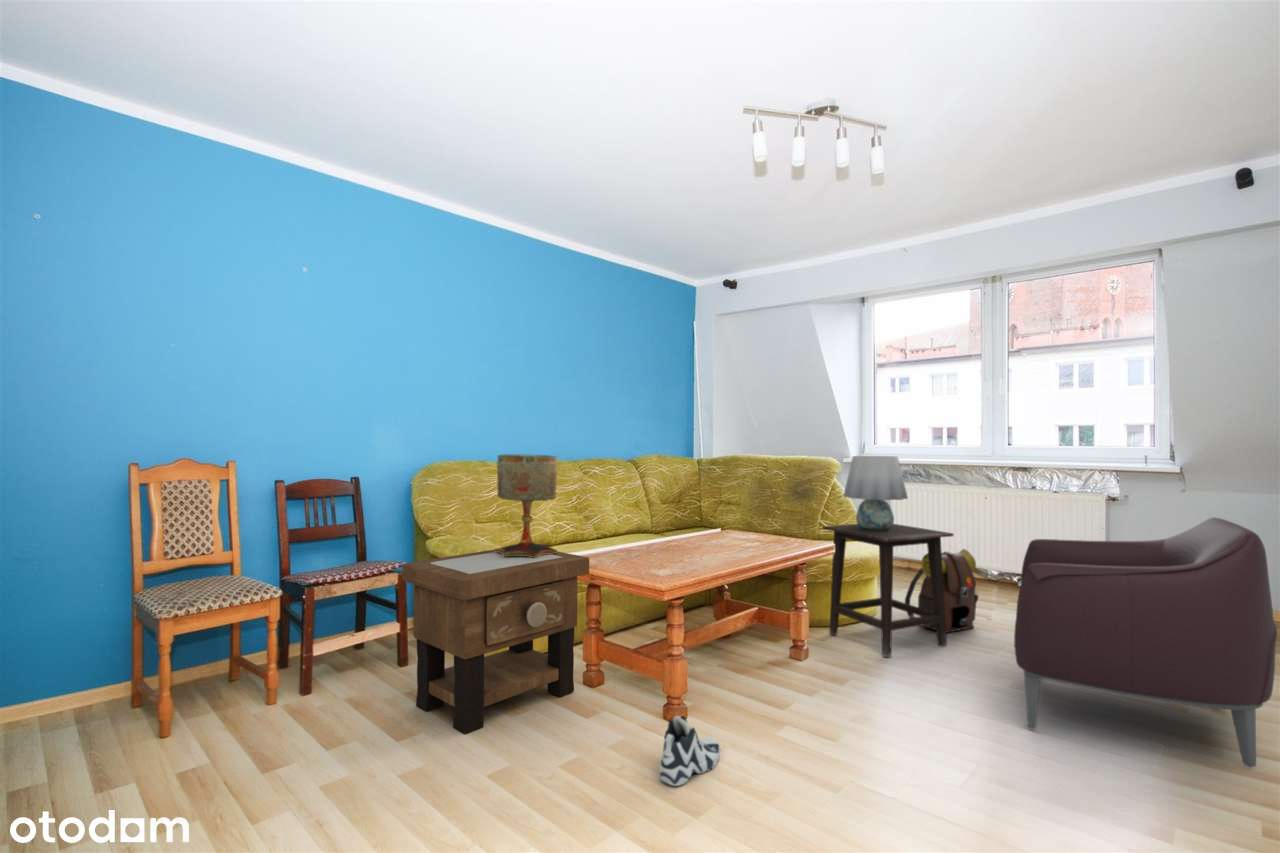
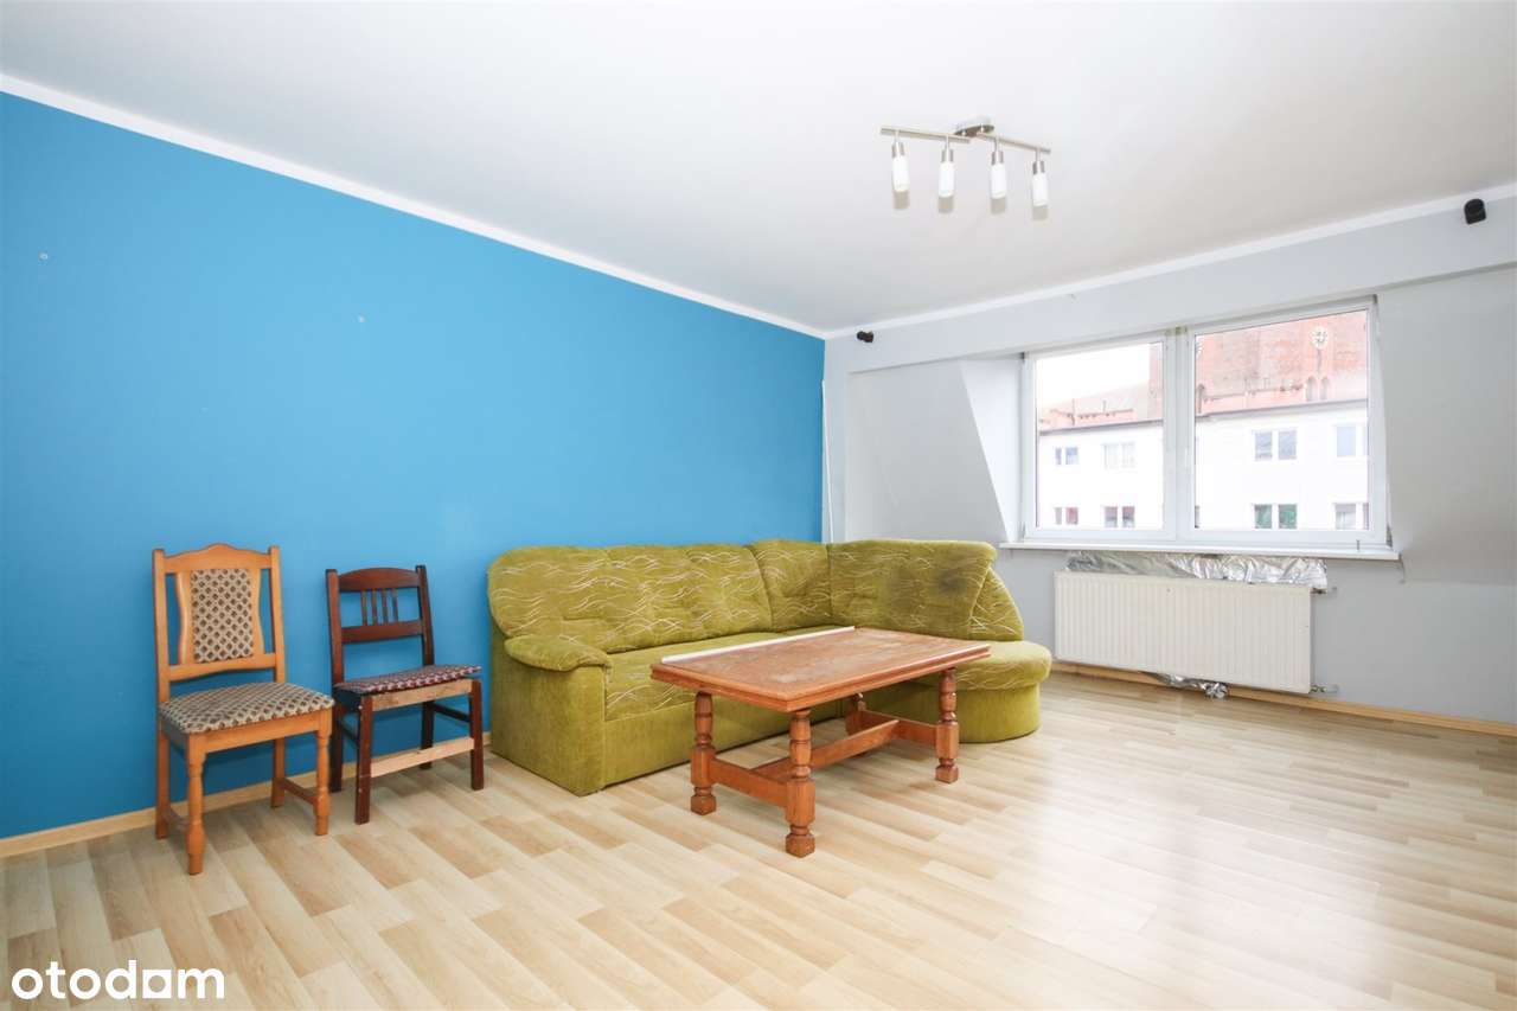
- backpack [904,548,980,634]
- table lamp [842,455,909,530]
- armchair [1013,516,1278,768]
- side table [821,523,955,658]
- sneaker [659,713,721,787]
- side table [401,549,590,735]
- table lamp [493,453,559,558]
